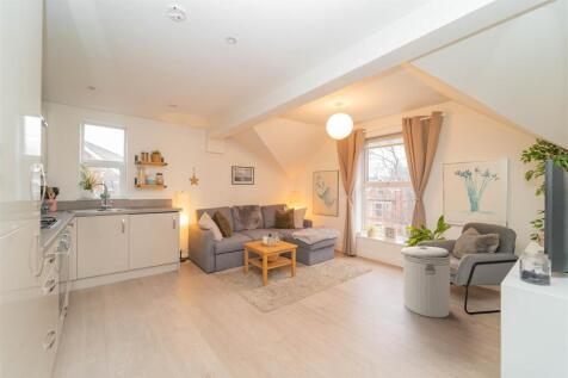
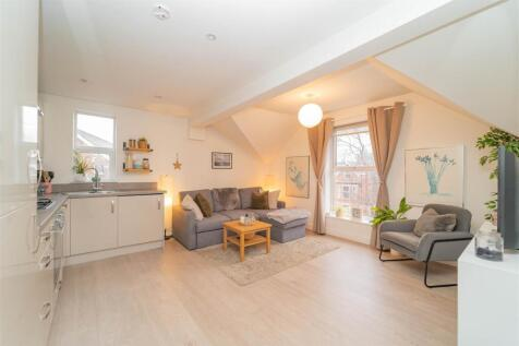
- can [400,246,451,318]
